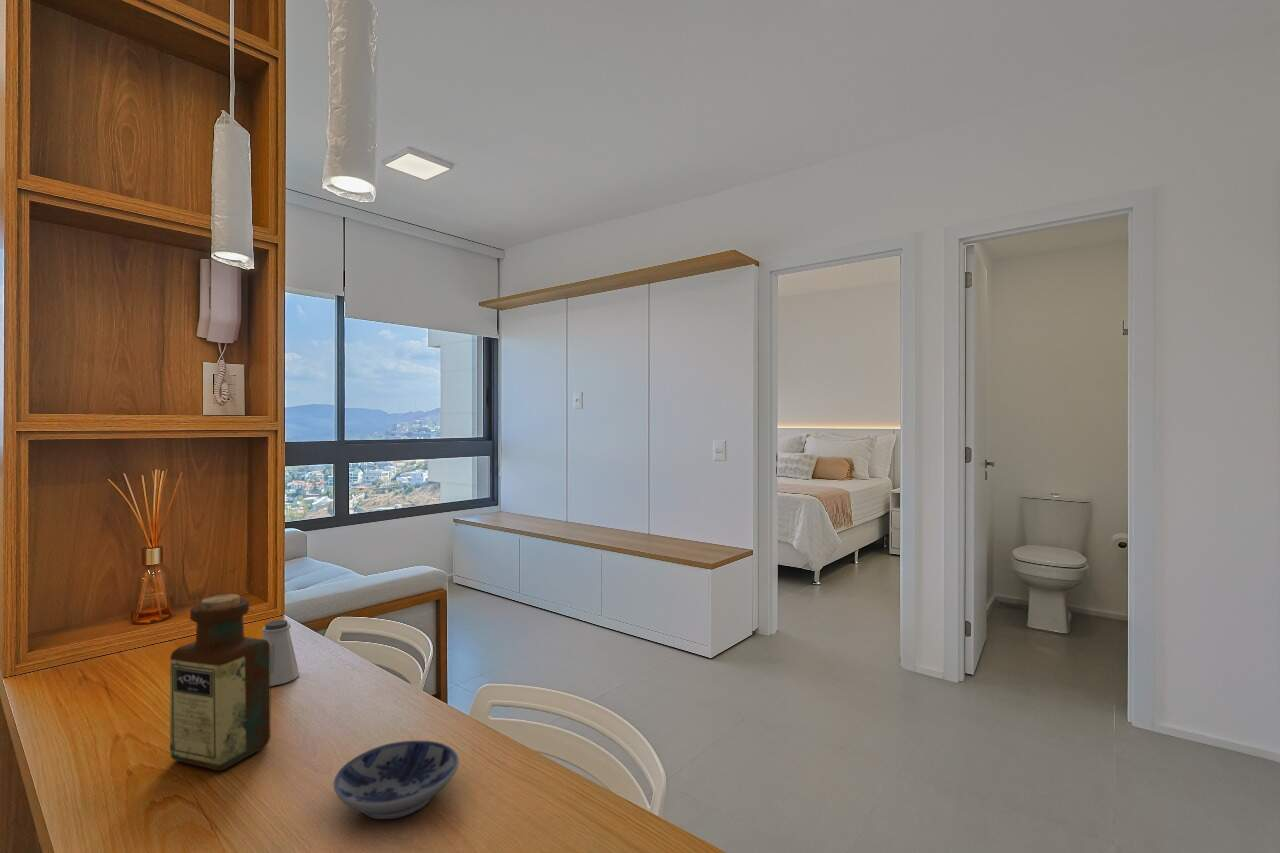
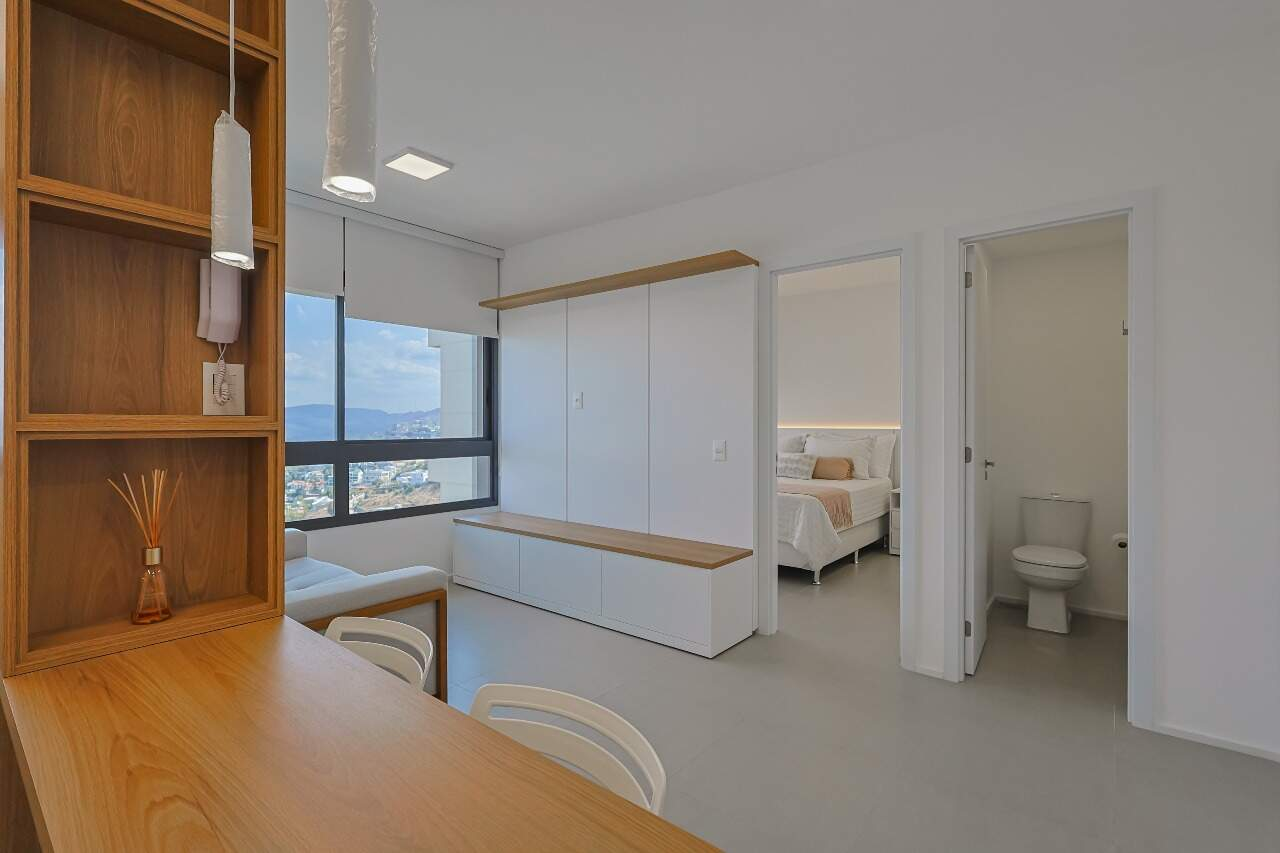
- saltshaker [261,619,300,687]
- bowl [333,740,460,820]
- bottle [169,593,271,772]
